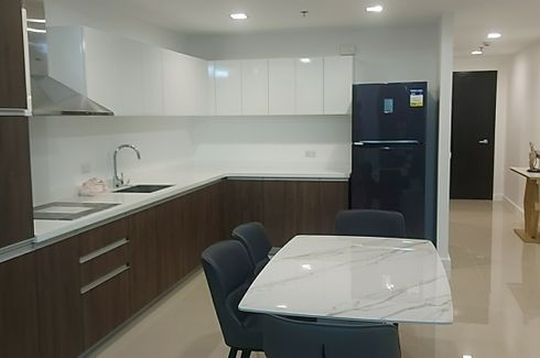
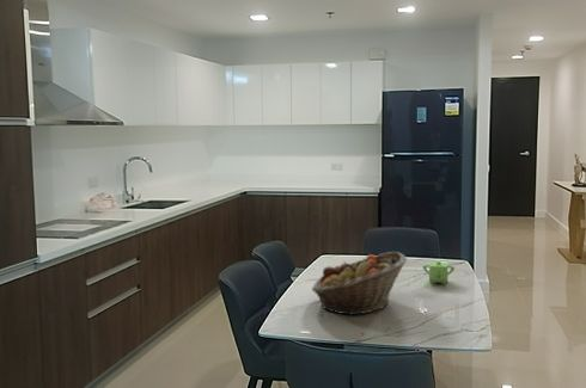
+ fruit basket [311,251,408,316]
+ teapot [422,260,456,285]
